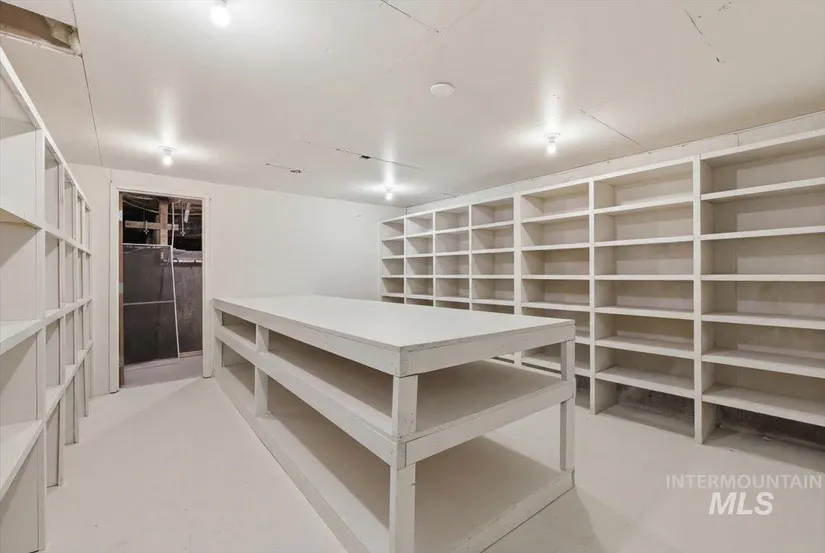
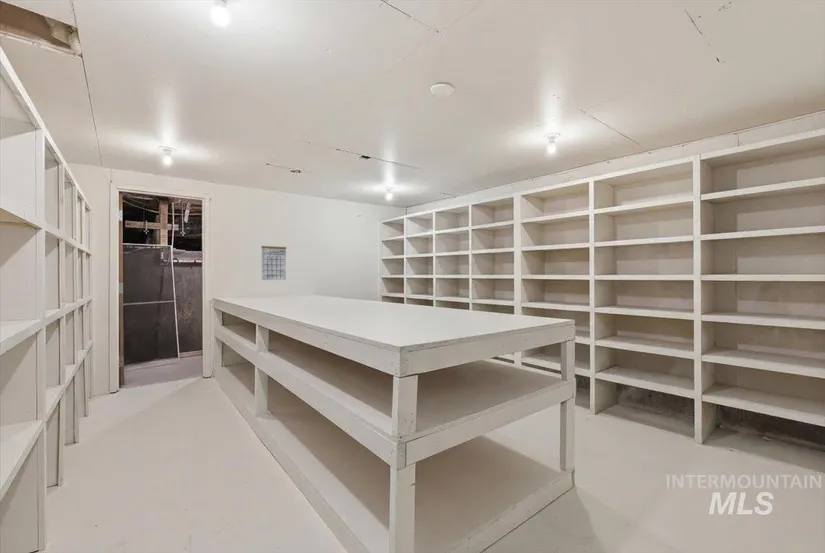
+ calendar [260,241,287,281]
